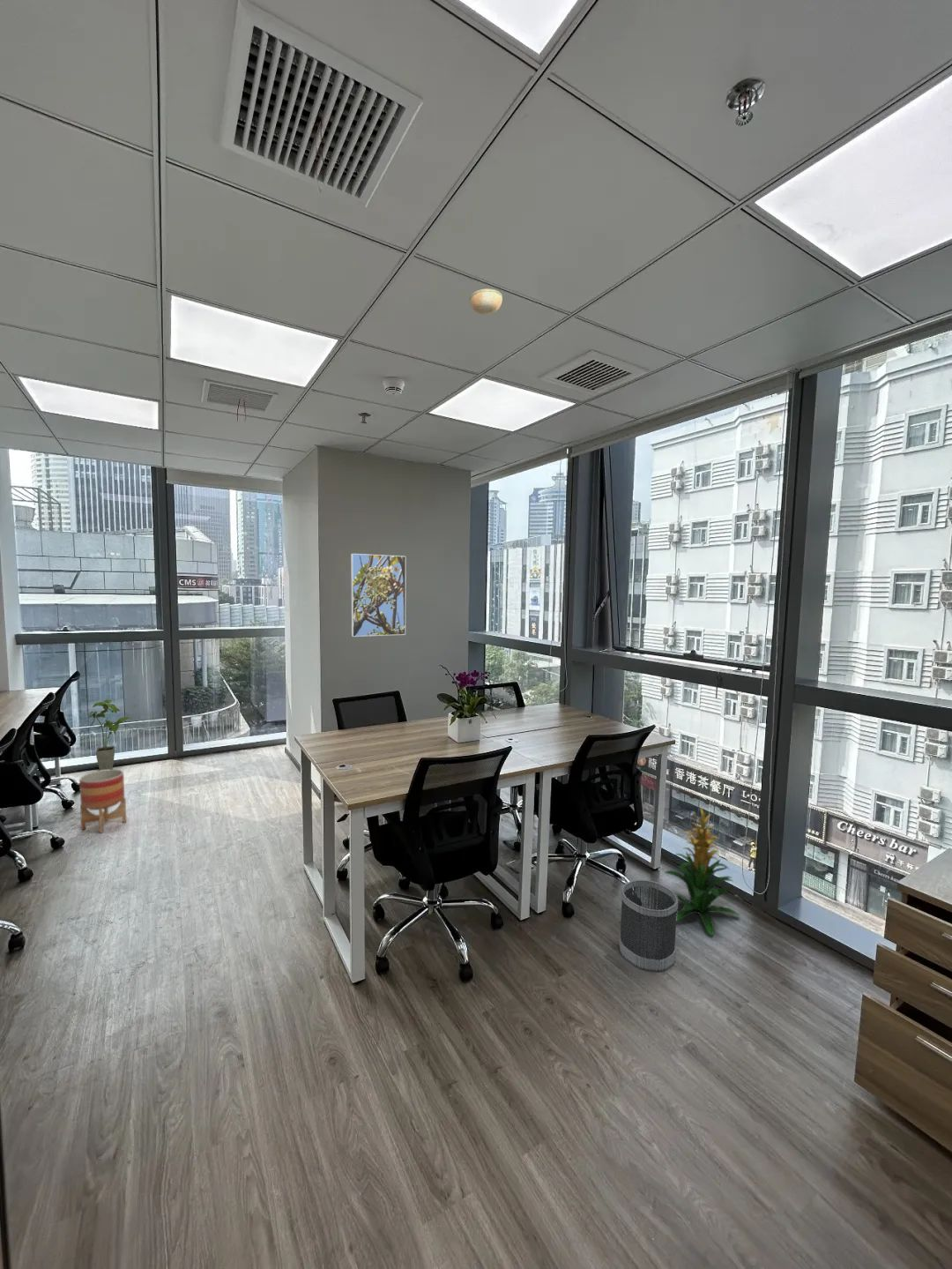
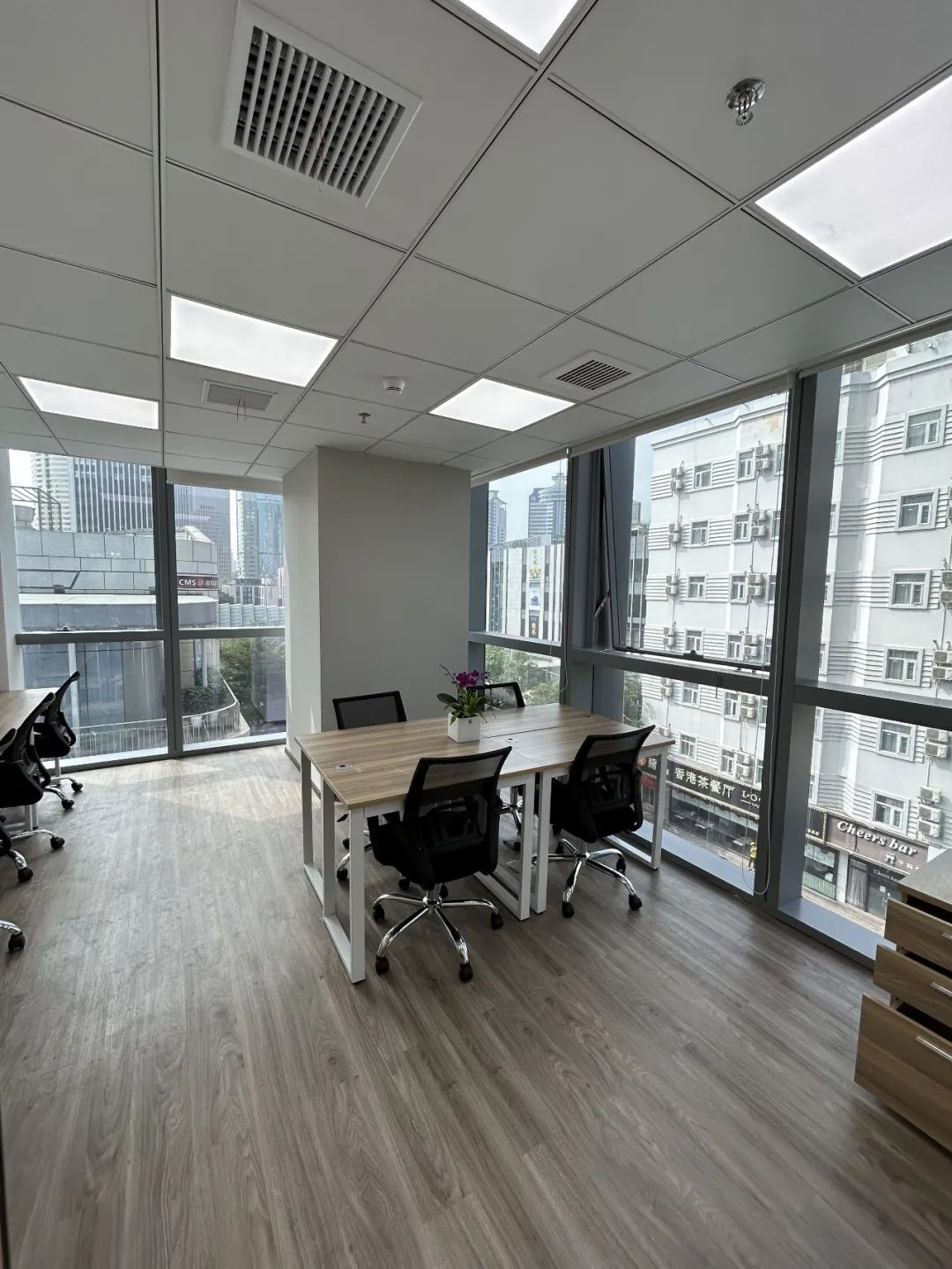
- smoke detector [469,287,503,316]
- planter [78,768,128,834]
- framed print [350,553,406,638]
- house plant [87,699,132,771]
- indoor plant [664,805,740,937]
- wastebasket [618,878,679,973]
